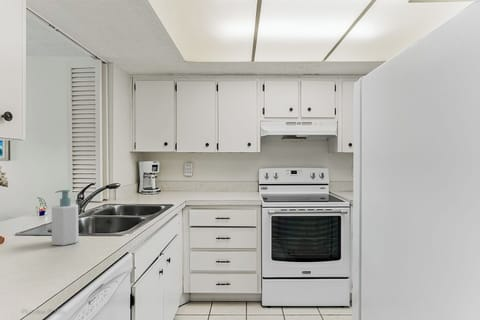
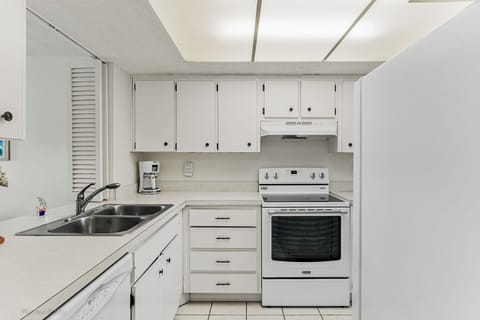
- soap bottle [51,189,79,246]
